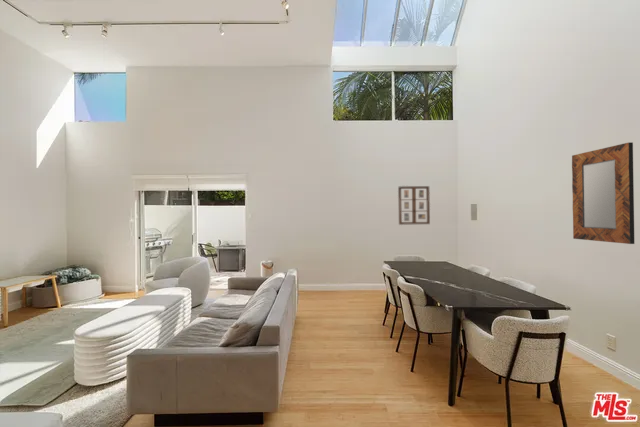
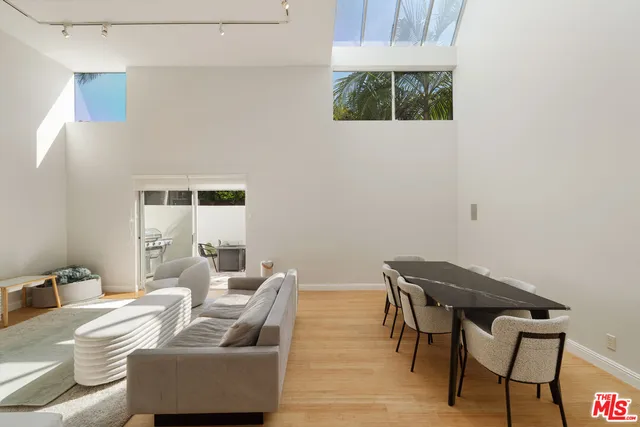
- picture frame [397,185,431,226]
- home mirror [571,141,635,245]
